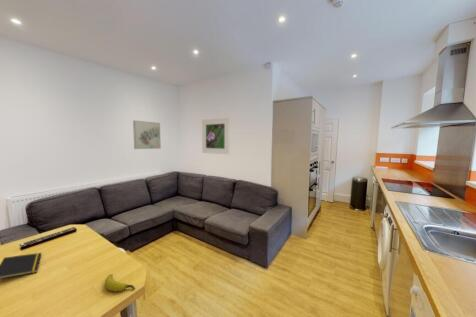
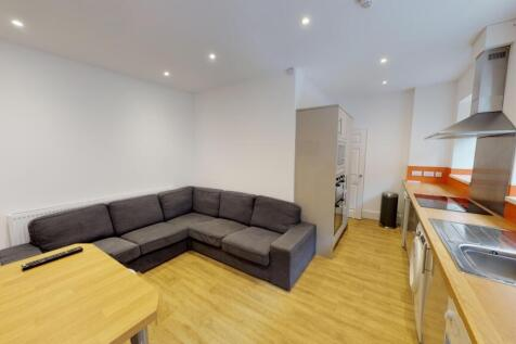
- wall art [132,119,162,150]
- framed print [201,117,230,155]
- notepad [0,252,42,280]
- banana [104,273,136,292]
